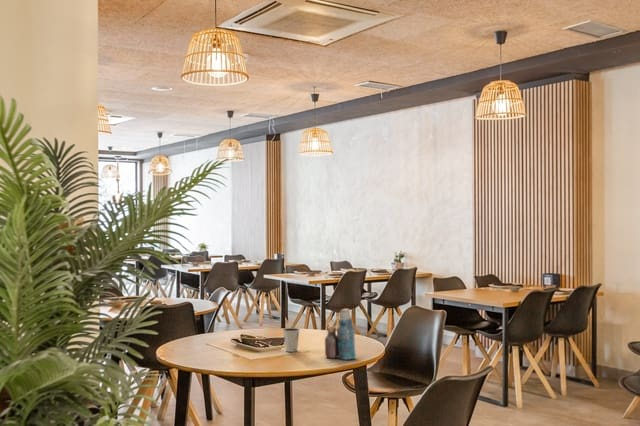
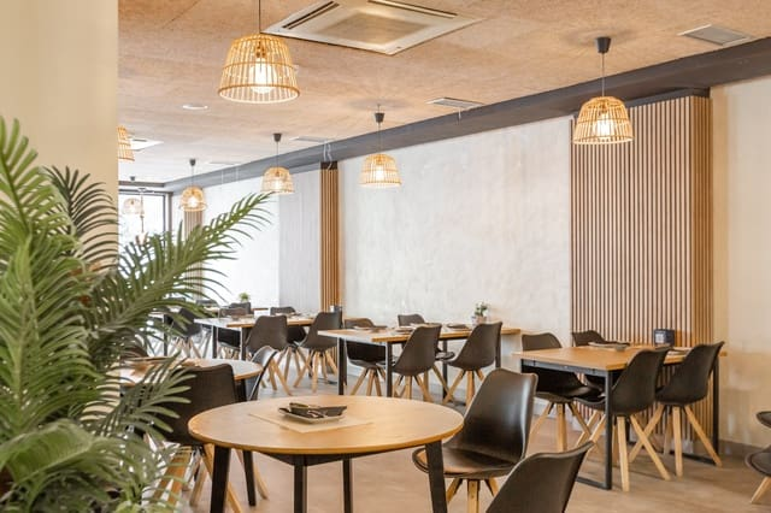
- bottle [324,307,357,360]
- dixie cup [282,327,301,353]
